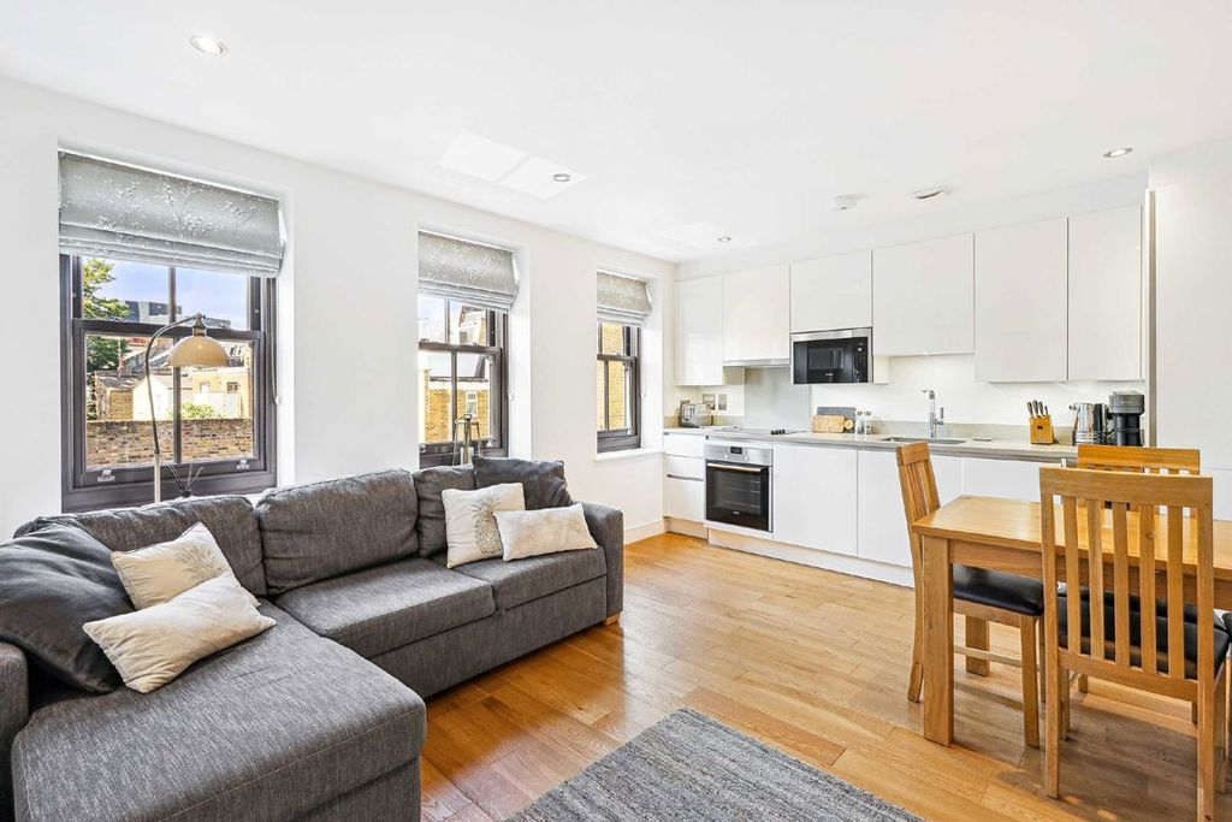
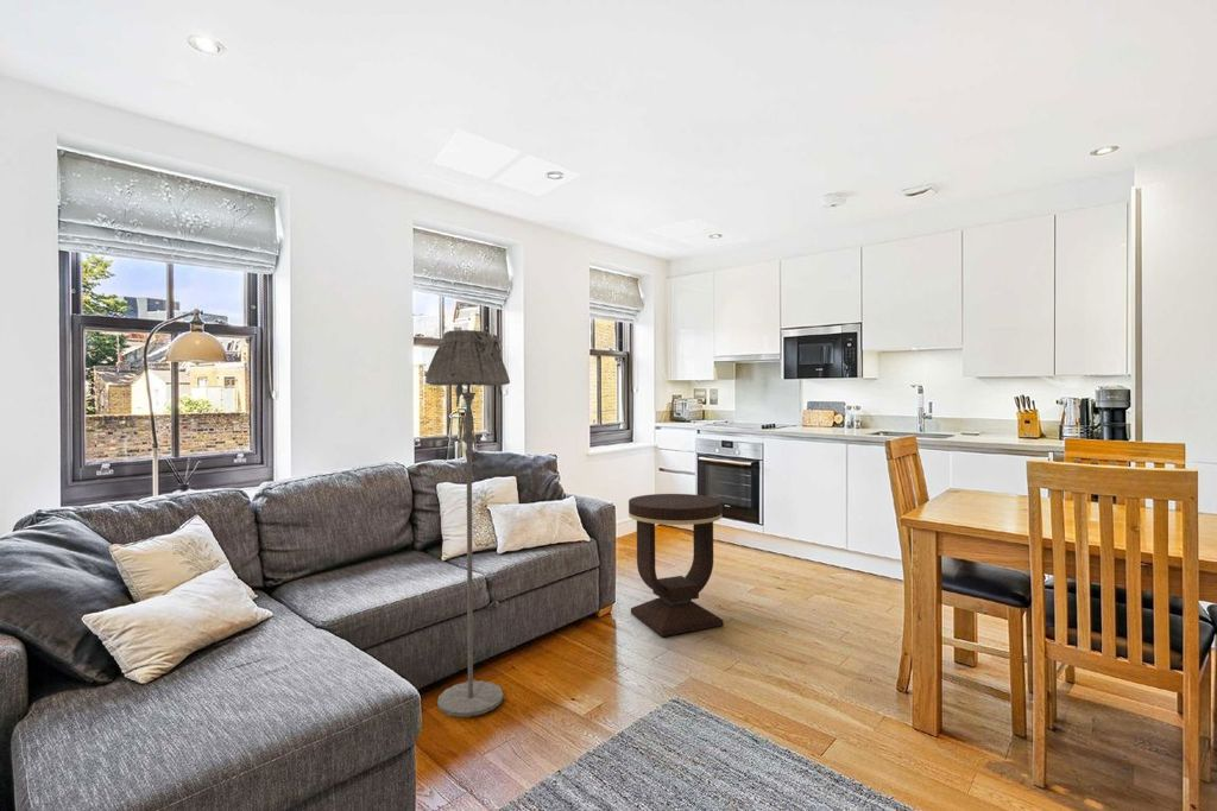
+ floor lamp [424,329,511,718]
+ side table [628,493,725,638]
